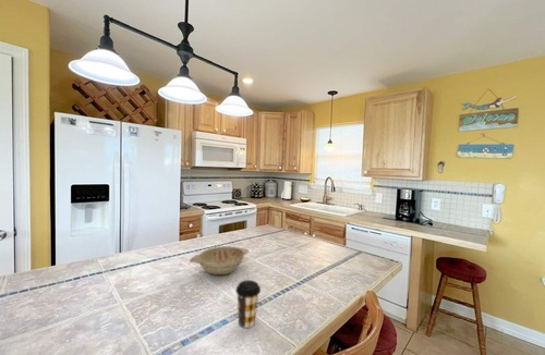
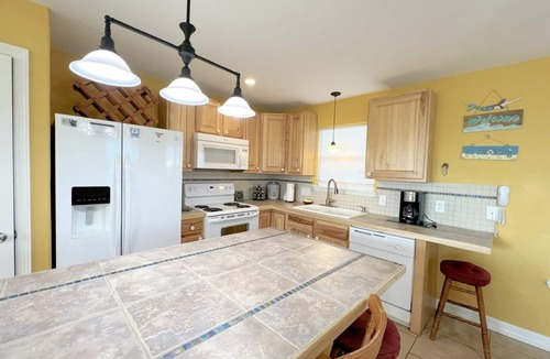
- coffee cup [234,279,262,329]
- decorative bowl [189,245,250,276]
